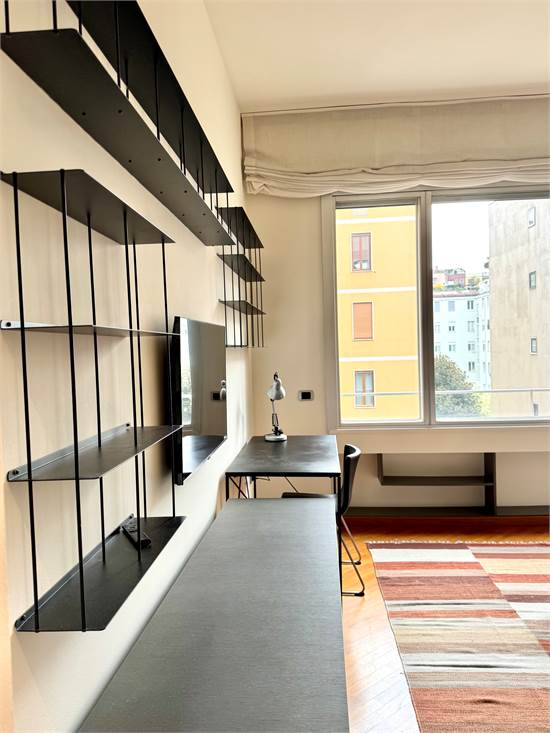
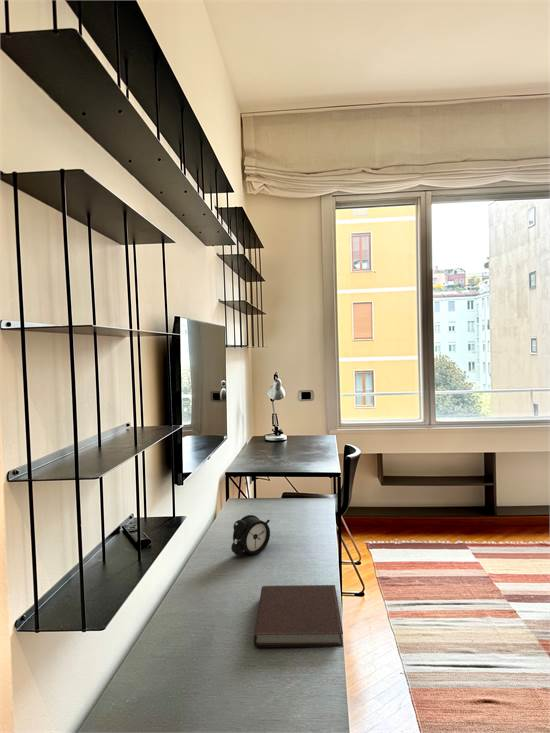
+ alarm clock [230,514,271,556]
+ notebook [253,584,344,648]
